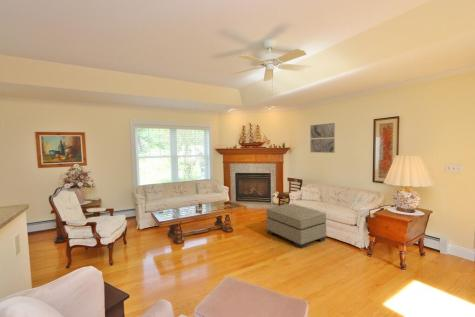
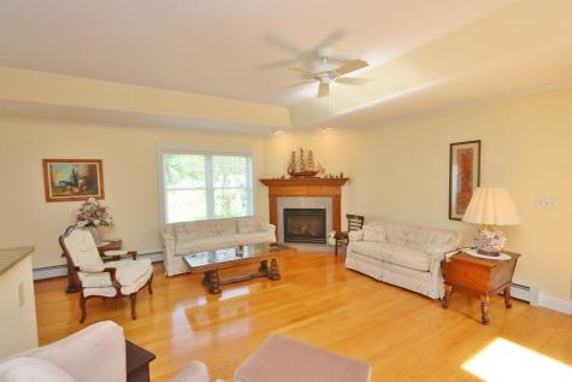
- wall art [309,122,336,154]
- ottoman [265,203,327,249]
